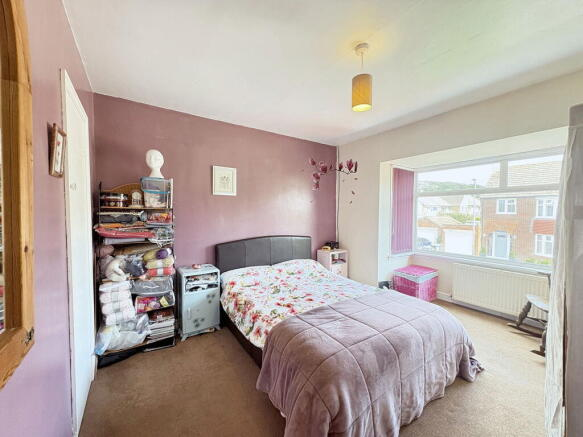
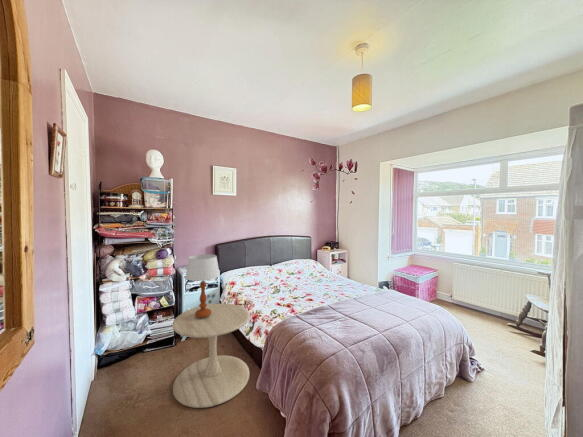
+ table lamp [184,253,221,318]
+ side table [171,303,250,409]
